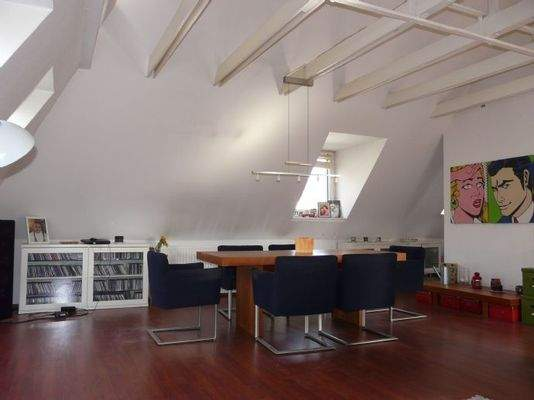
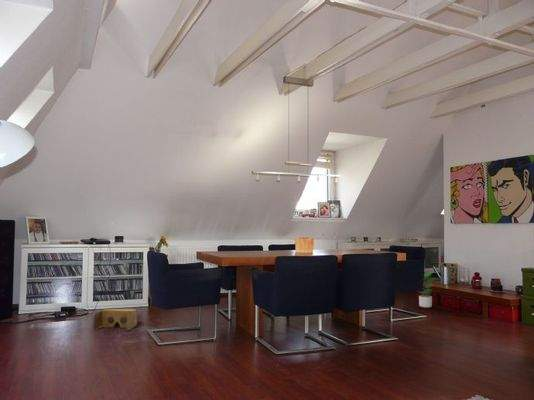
+ potted plant [418,269,439,308]
+ cardboard box [93,307,138,331]
